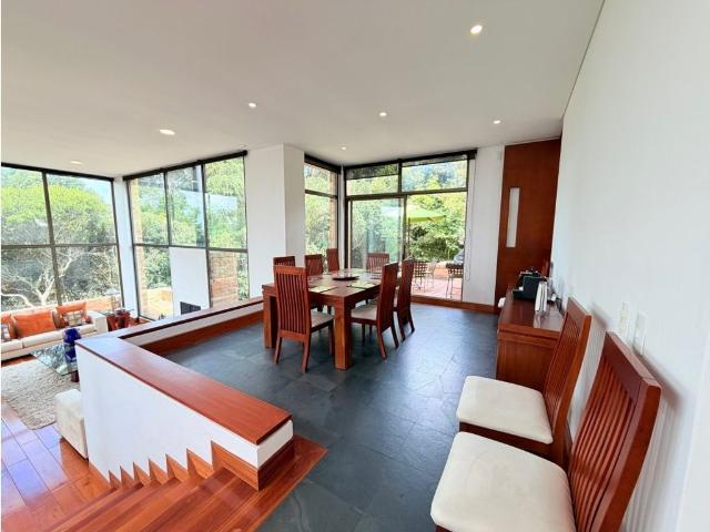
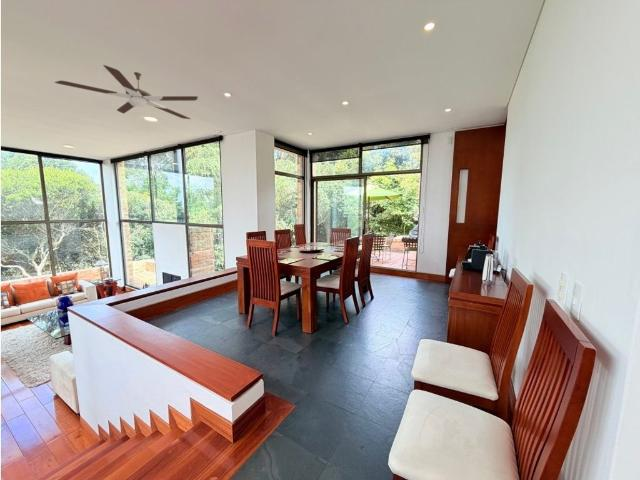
+ ceiling fan [54,64,199,120]
